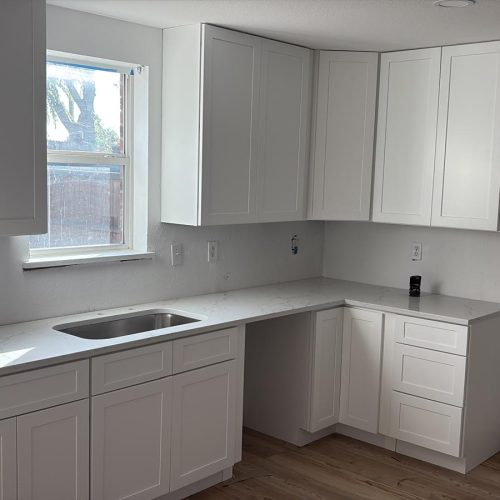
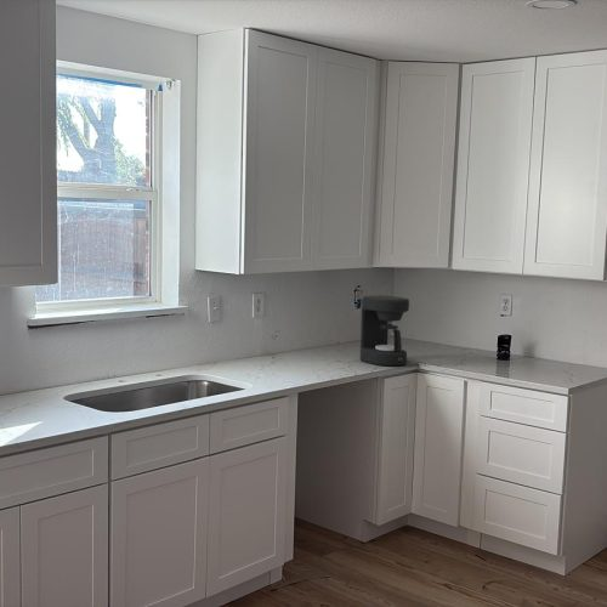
+ coffee maker [359,295,410,367]
